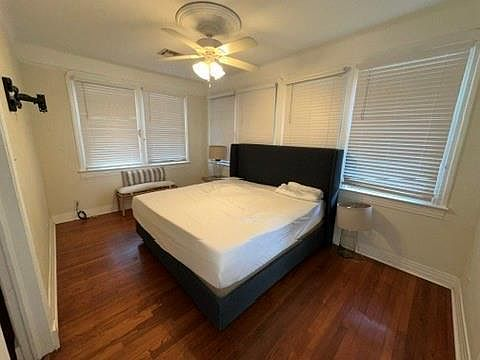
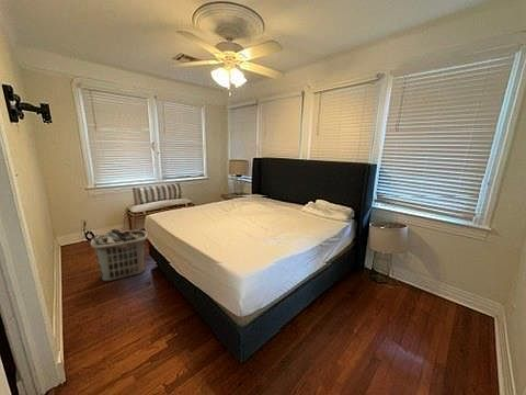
+ clothes hamper [89,228,148,282]
